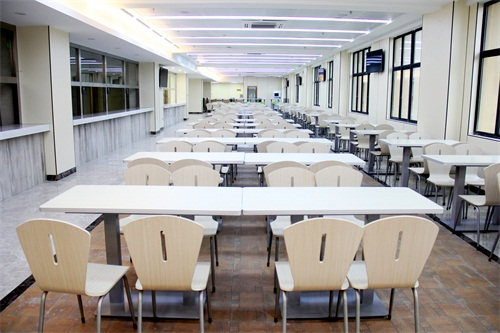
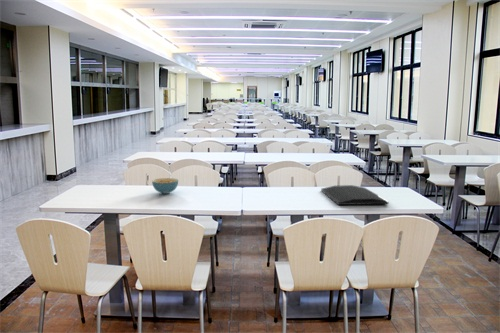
+ cereal bowl [151,177,179,195]
+ desk pad [320,184,390,206]
